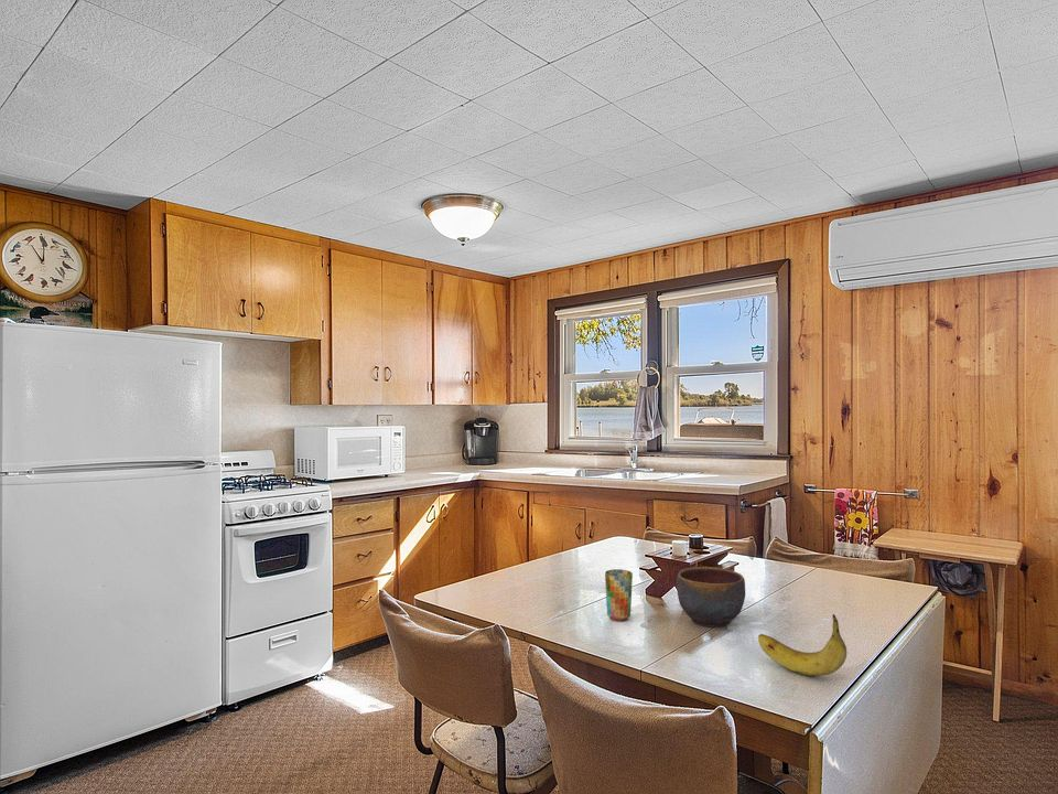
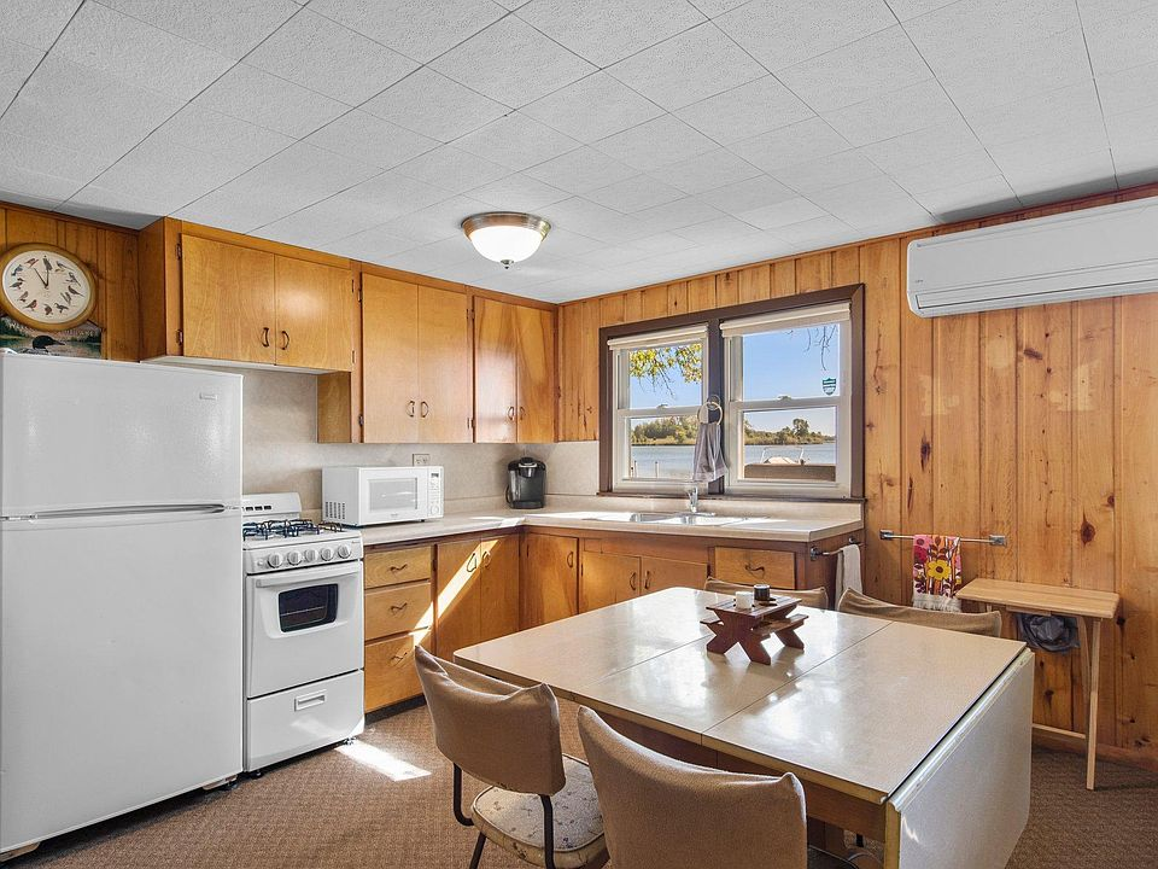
- fruit [757,613,848,677]
- cup [604,568,634,622]
- bowl [676,566,746,627]
